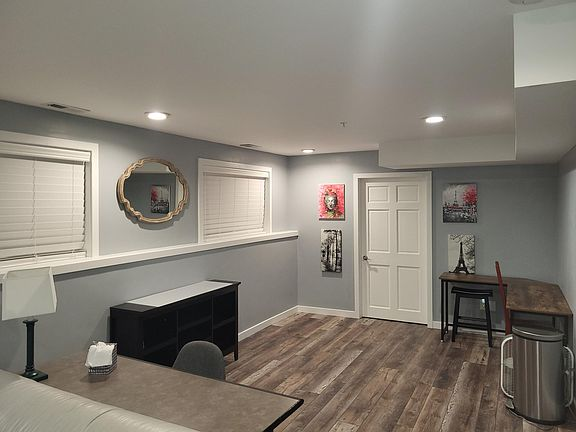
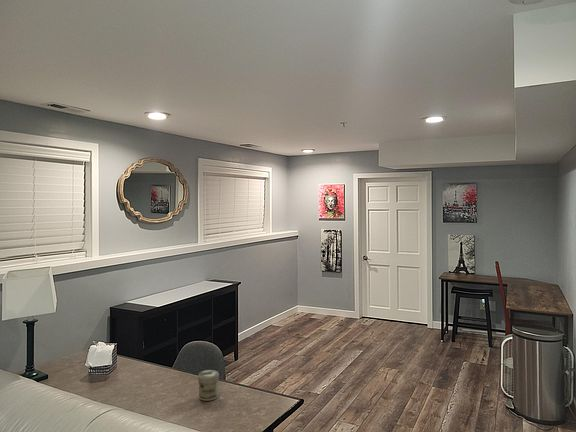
+ jar [197,369,220,402]
